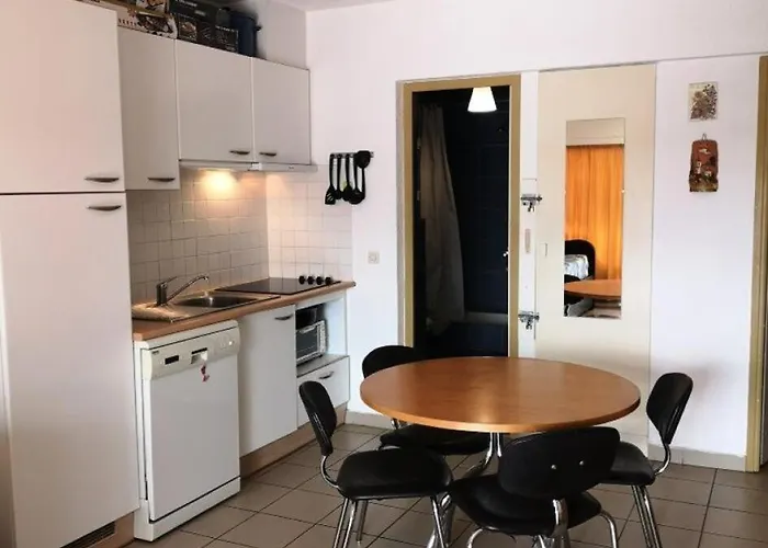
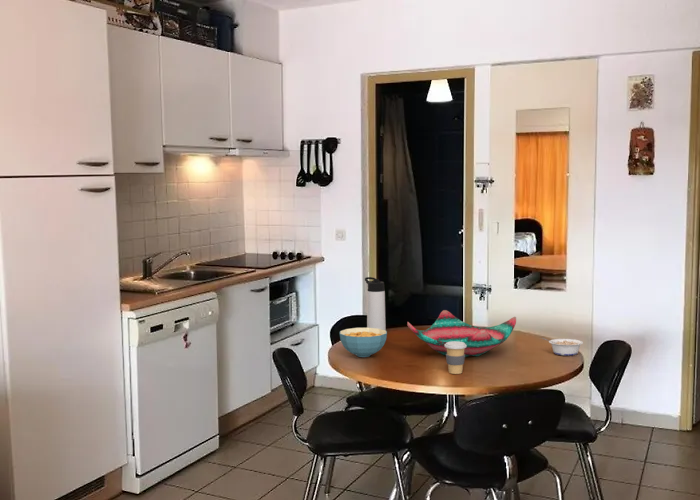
+ thermos bottle [364,276,387,330]
+ decorative bowl [407,309,517,358]
+ coffee cup [444,341,467,375]
+ legume [541,337,584,356]
+ cereal bowl [339,327,388,358]
